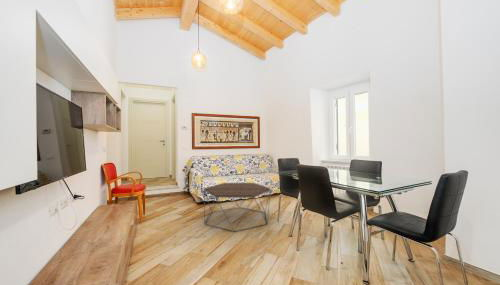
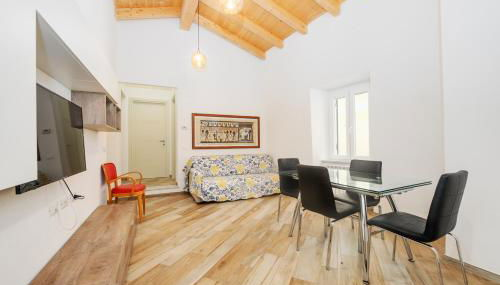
- coffee table [203,182,272,233]
